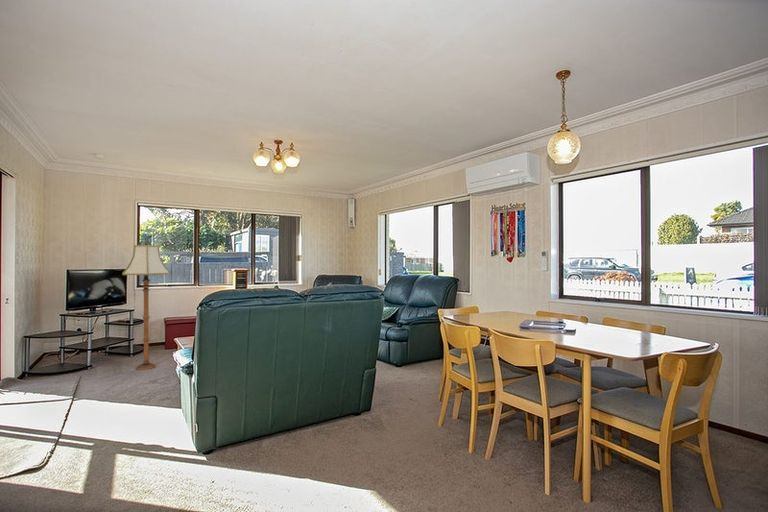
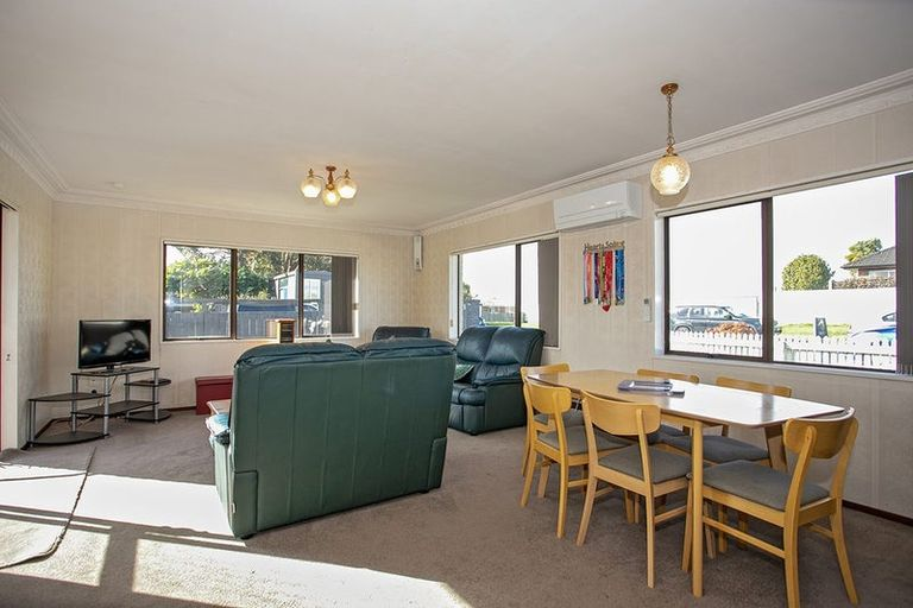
- floor lamp [121,242,171,371]
